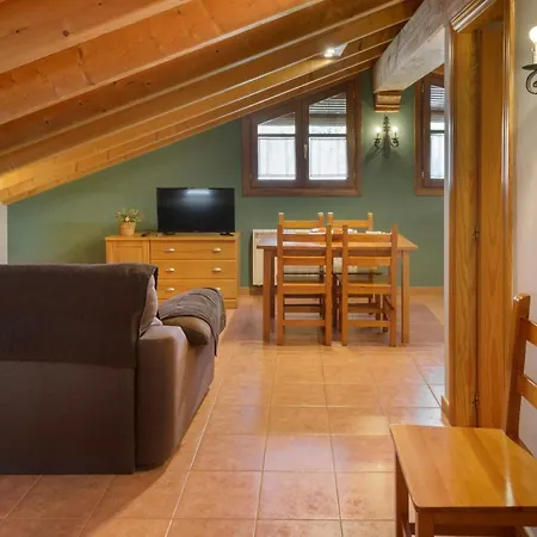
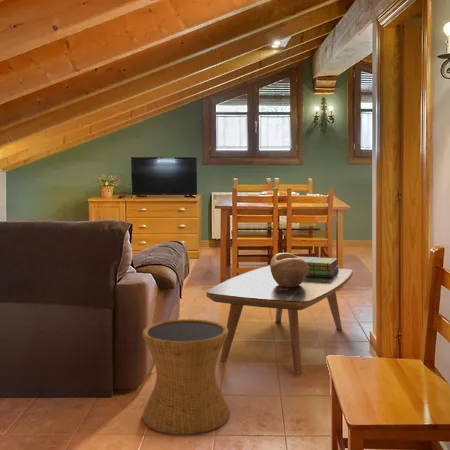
+ decorative bowl [269,252,308,287]
+ side table [141,318,231,435]
+ coffee table [206,264,354,375]
+ stack of books [297,256,340,277]
